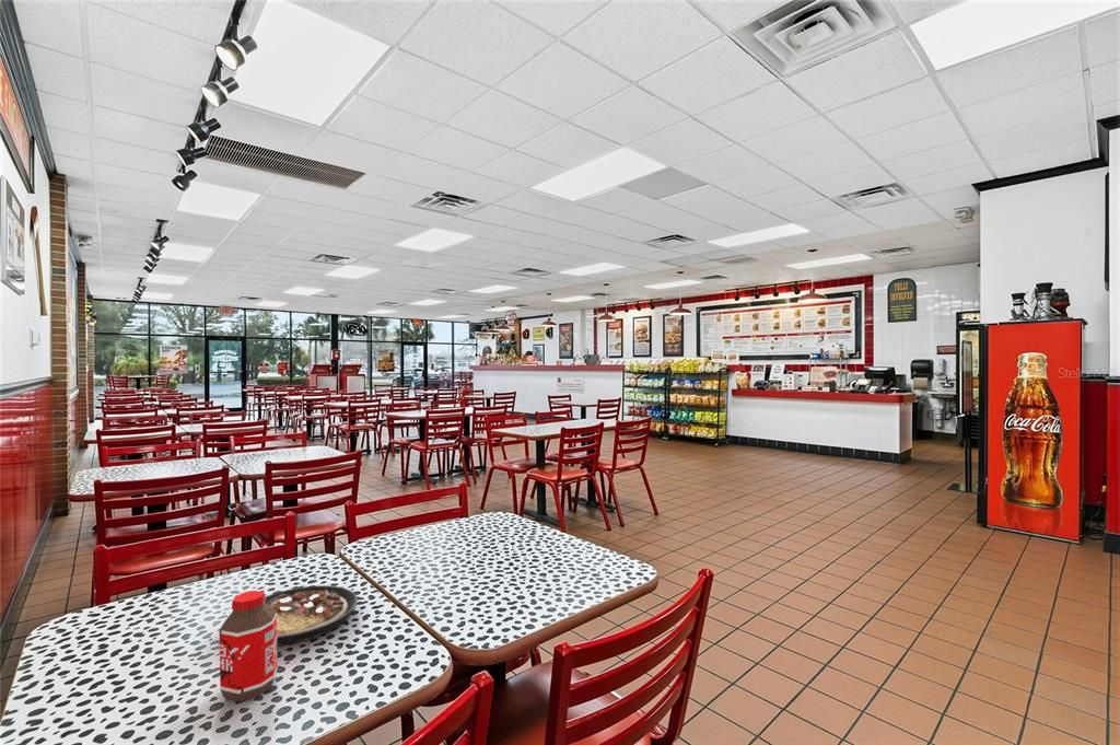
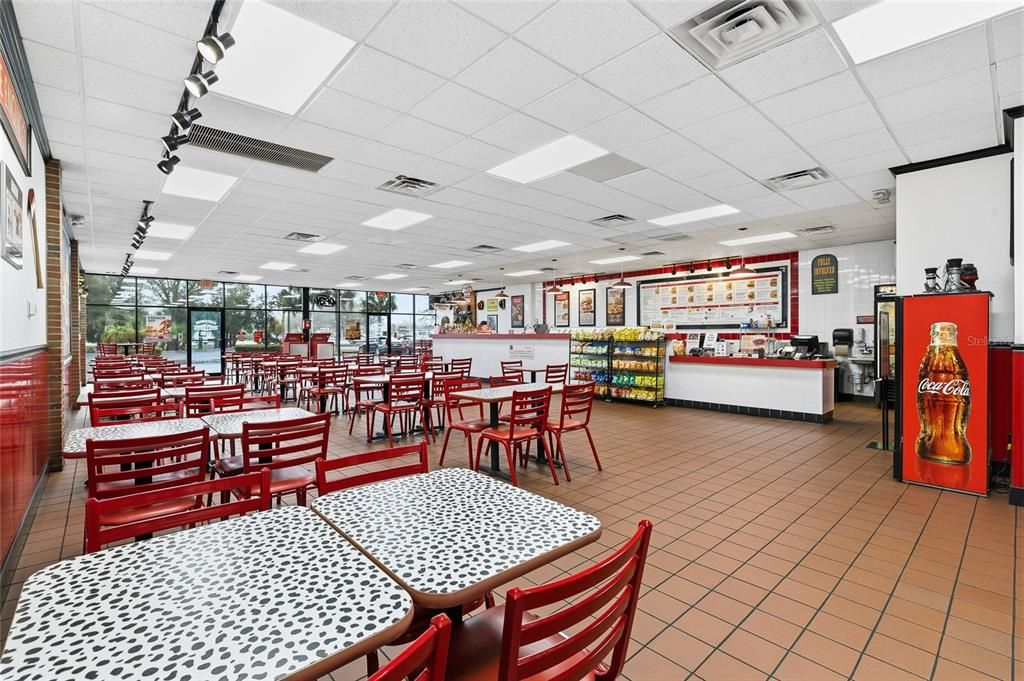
- plate [264,584,359,647]
- bottle [219,590,279,702]
